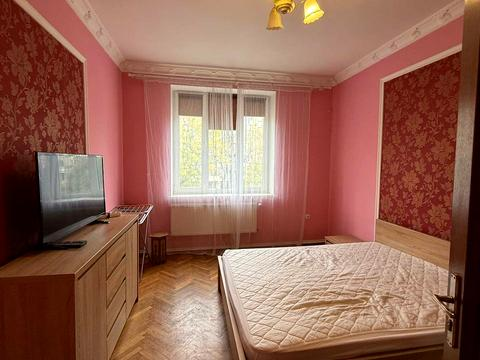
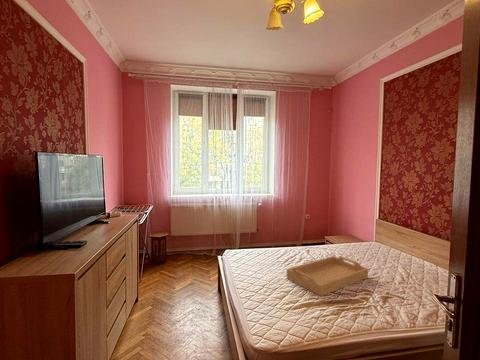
+ serving tray [286,255,369,297]
